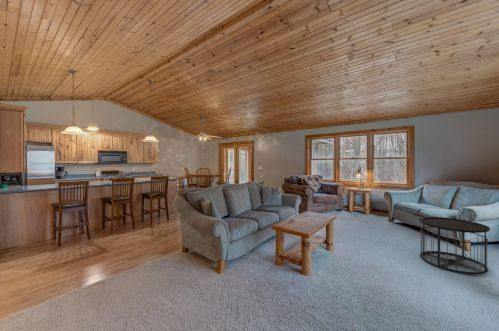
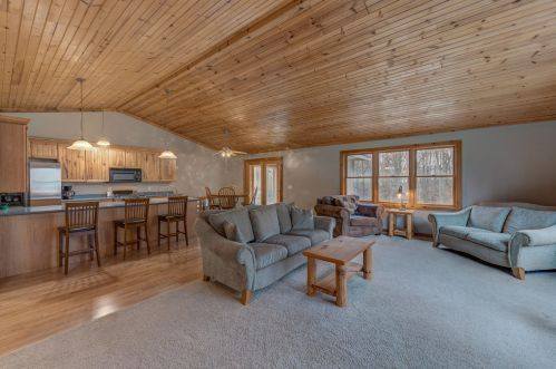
- side table [418,216,491,275]
